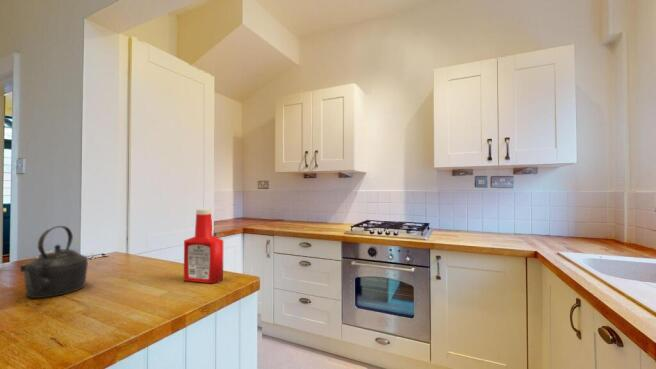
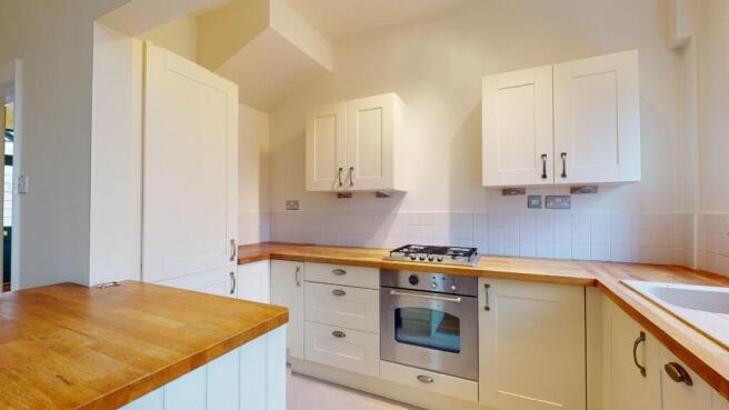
- soap bottle [183,208,224,284]
- kettle [19,225,89,299]
